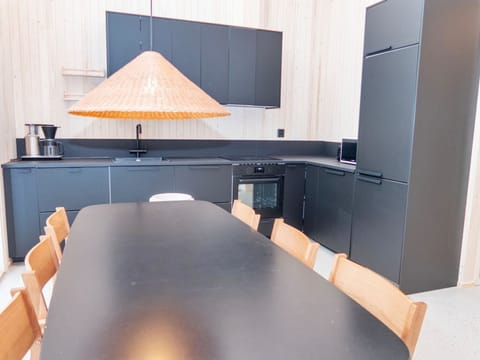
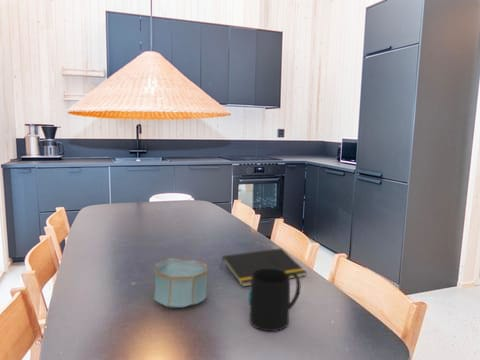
+ mug [247,269,301,332]
+ notepad [220,247,308,288]
+ bowl [153,257,209,308]
